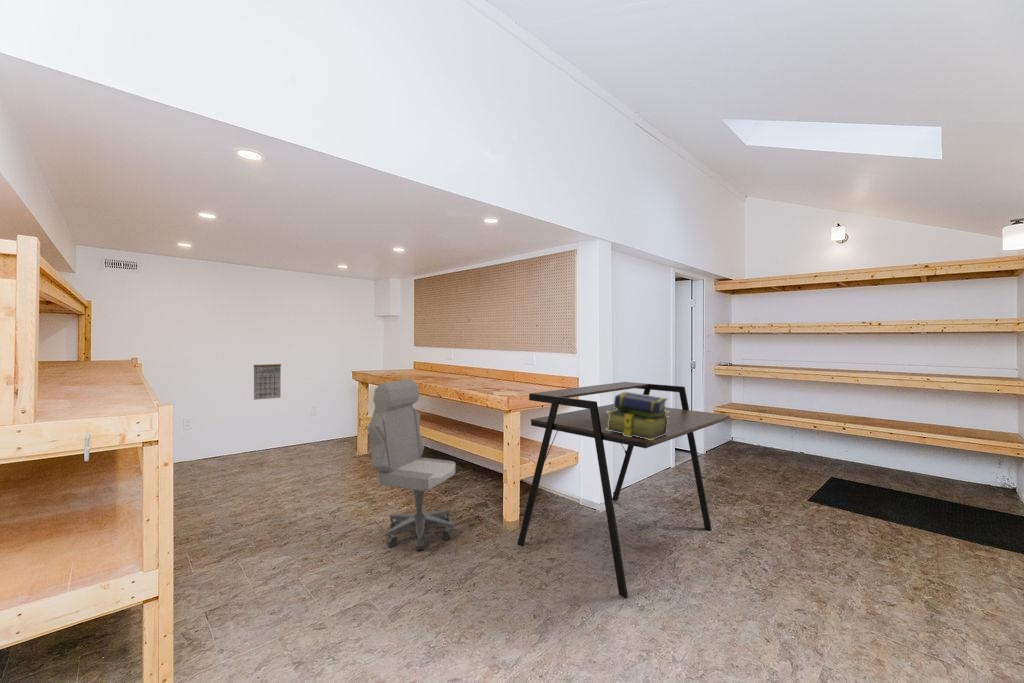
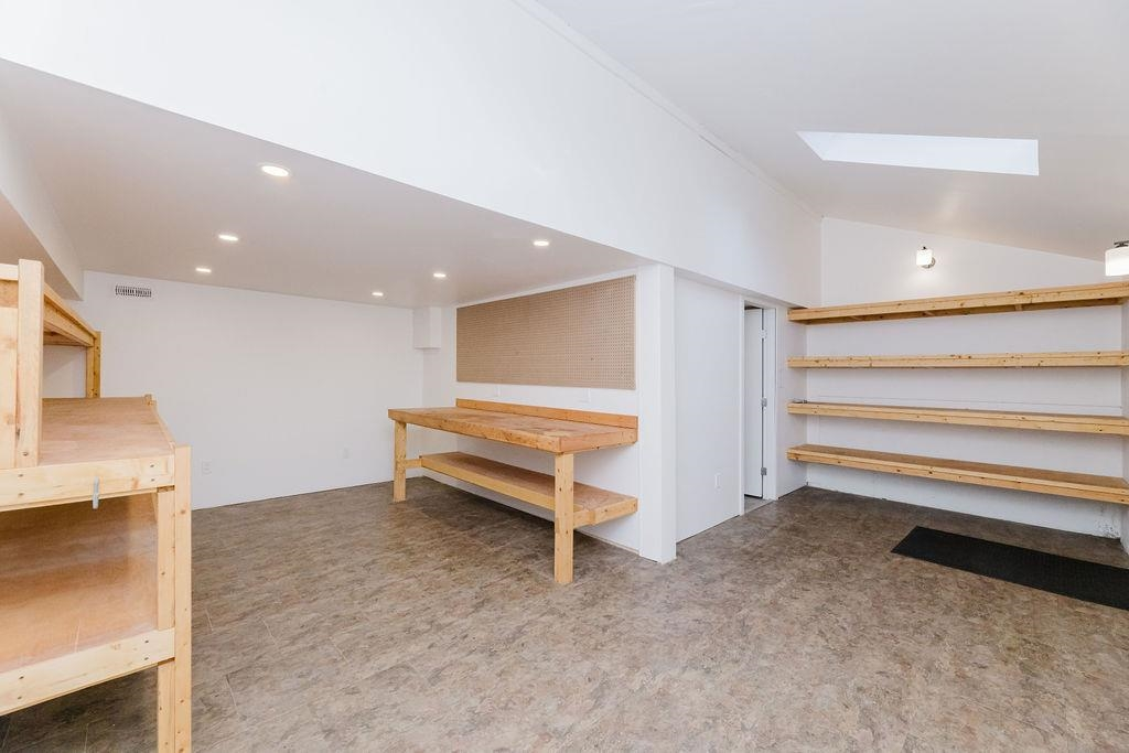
- calendar [253,358,282,401]
- office chair [366,378,457,551]
- stack of books [606,391,669,440]
- desk [516,381,731,599]
